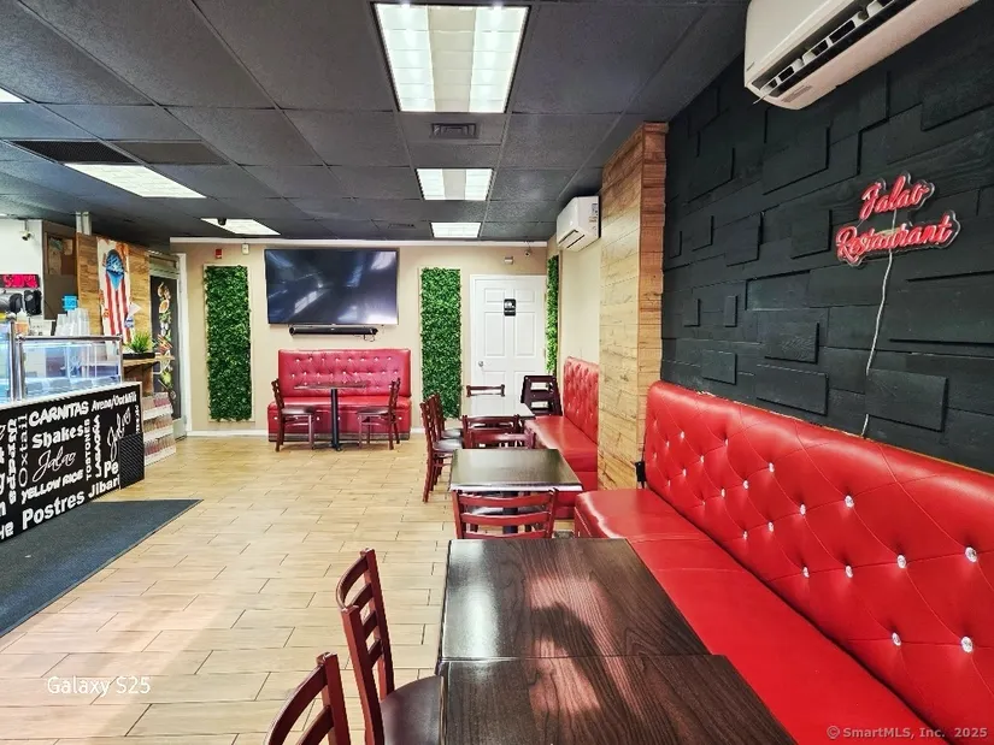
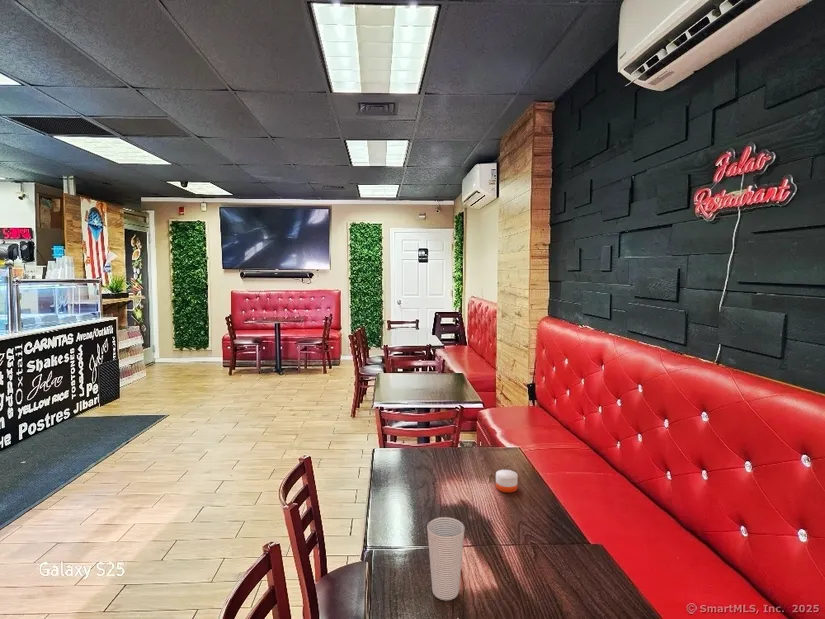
+ cup [426,516,466,601]
+ candle [495,469,519,494]
